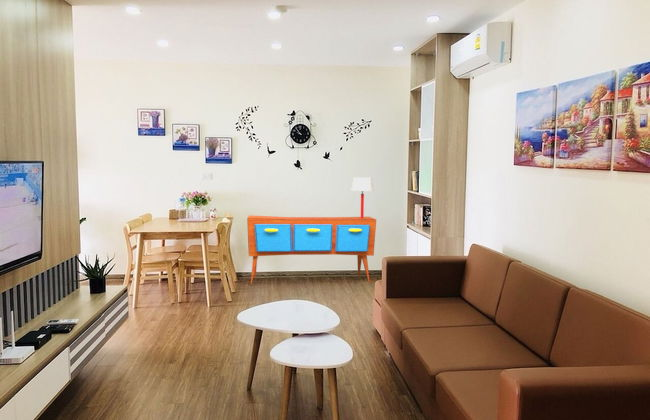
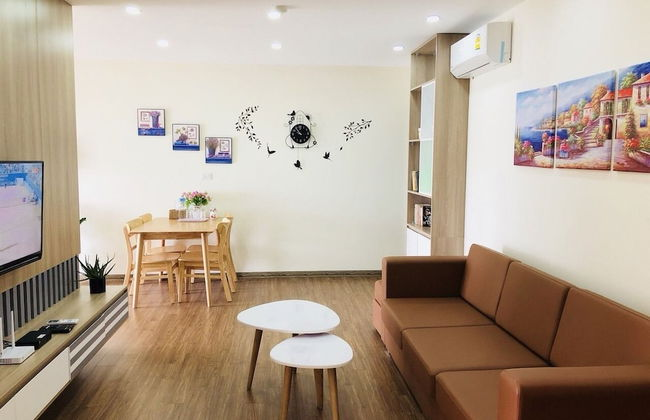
- sideboard [246,214,377,286]
- table lamp [351,176,375,218]
